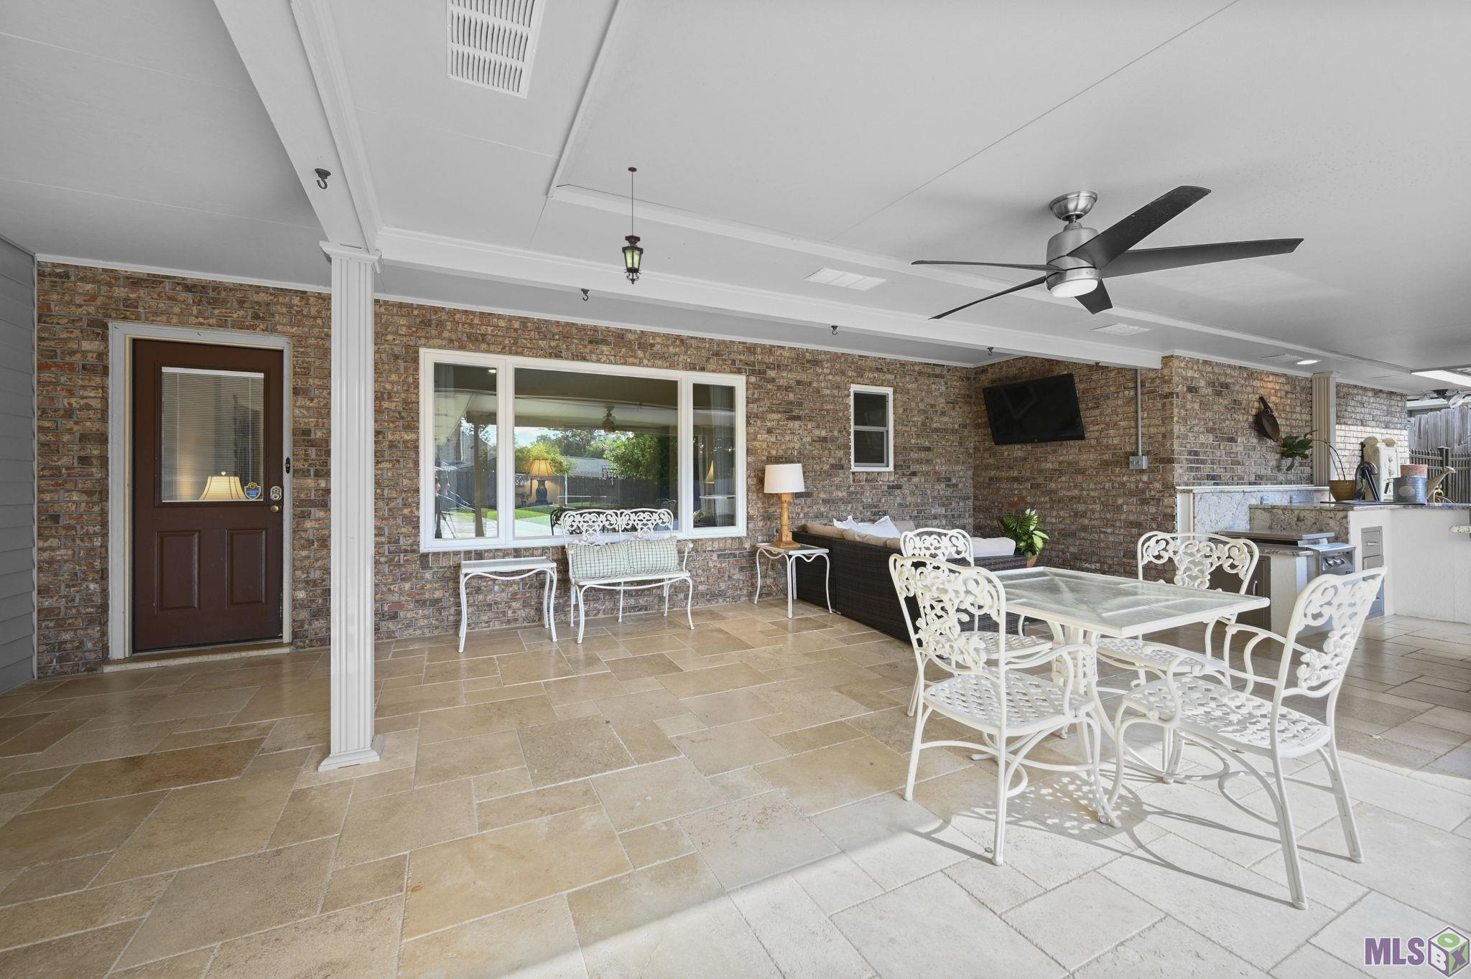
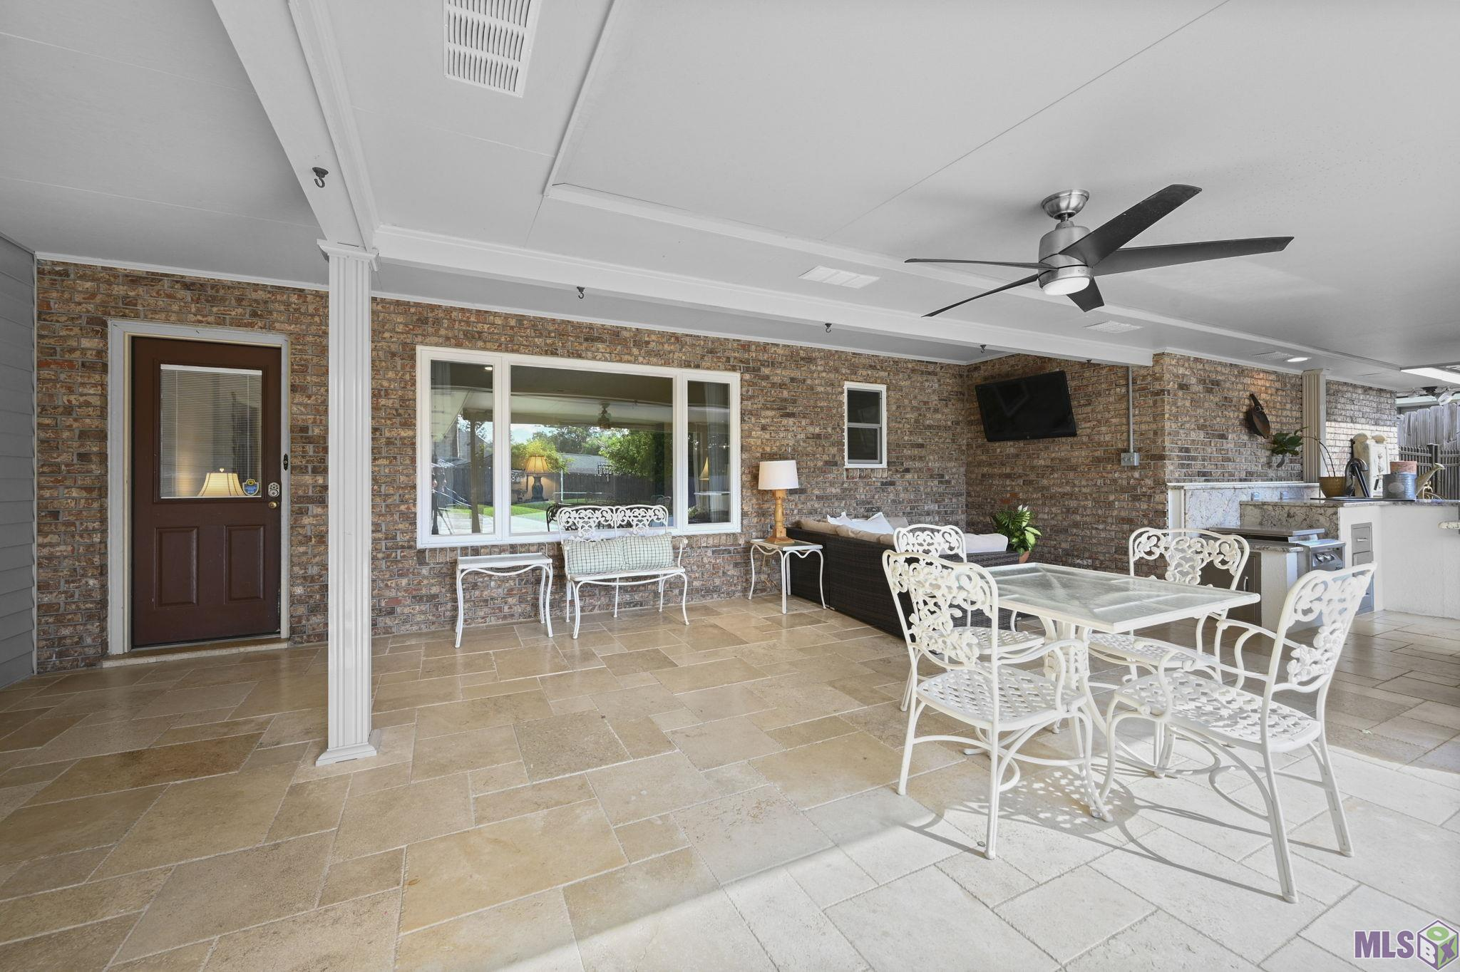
- hanging lantern [622,166,645,285]
